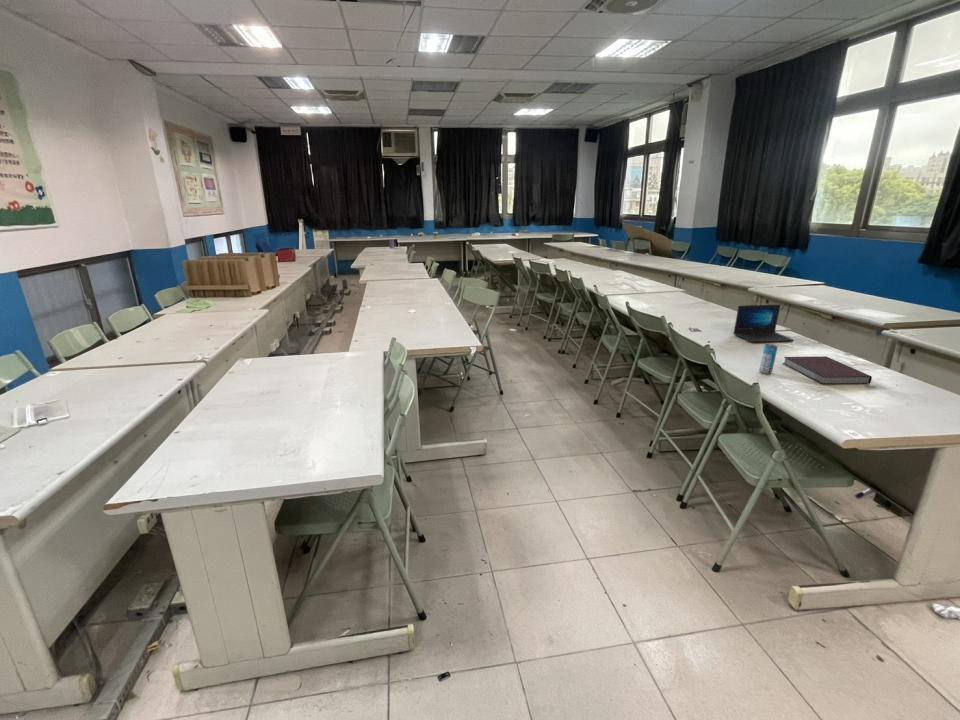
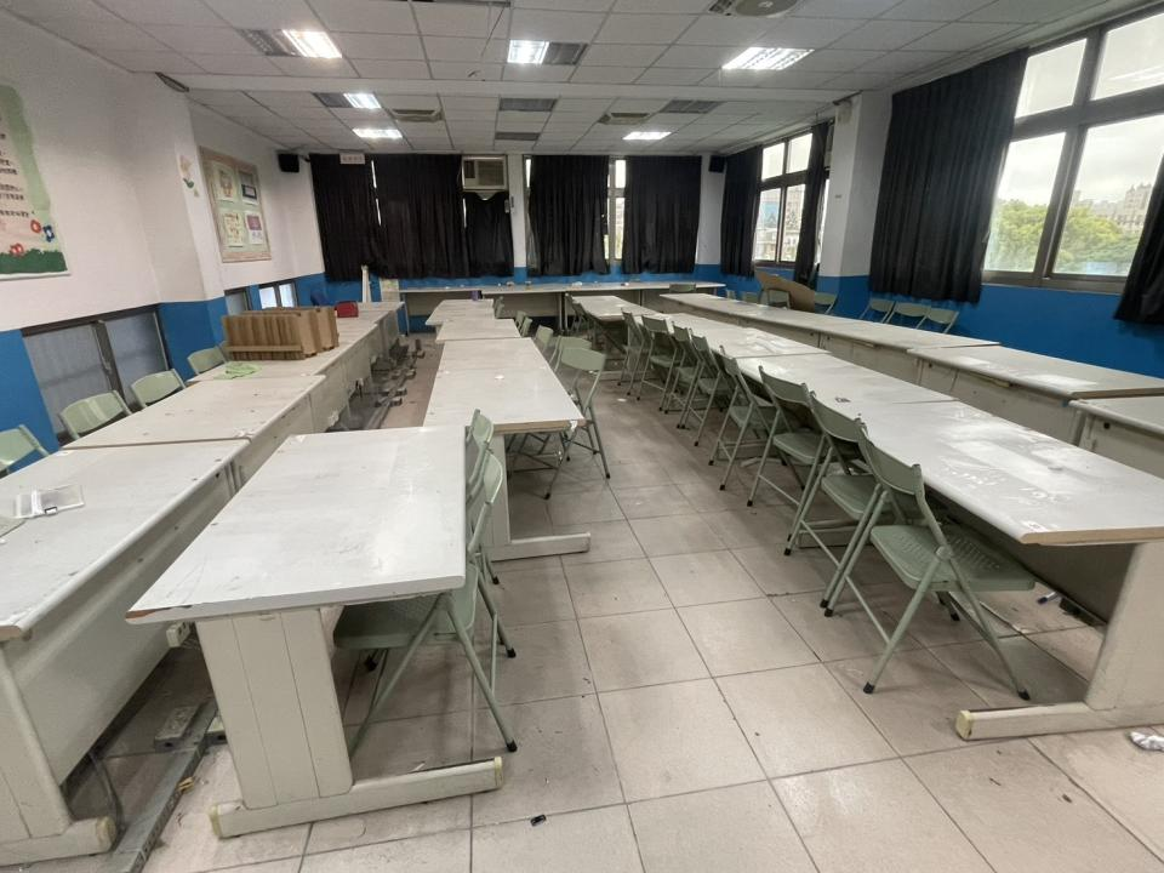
- beverage can [758,343,779,375]
- notebook [782,355,873,385]
- laptop [732,304,795,343]
